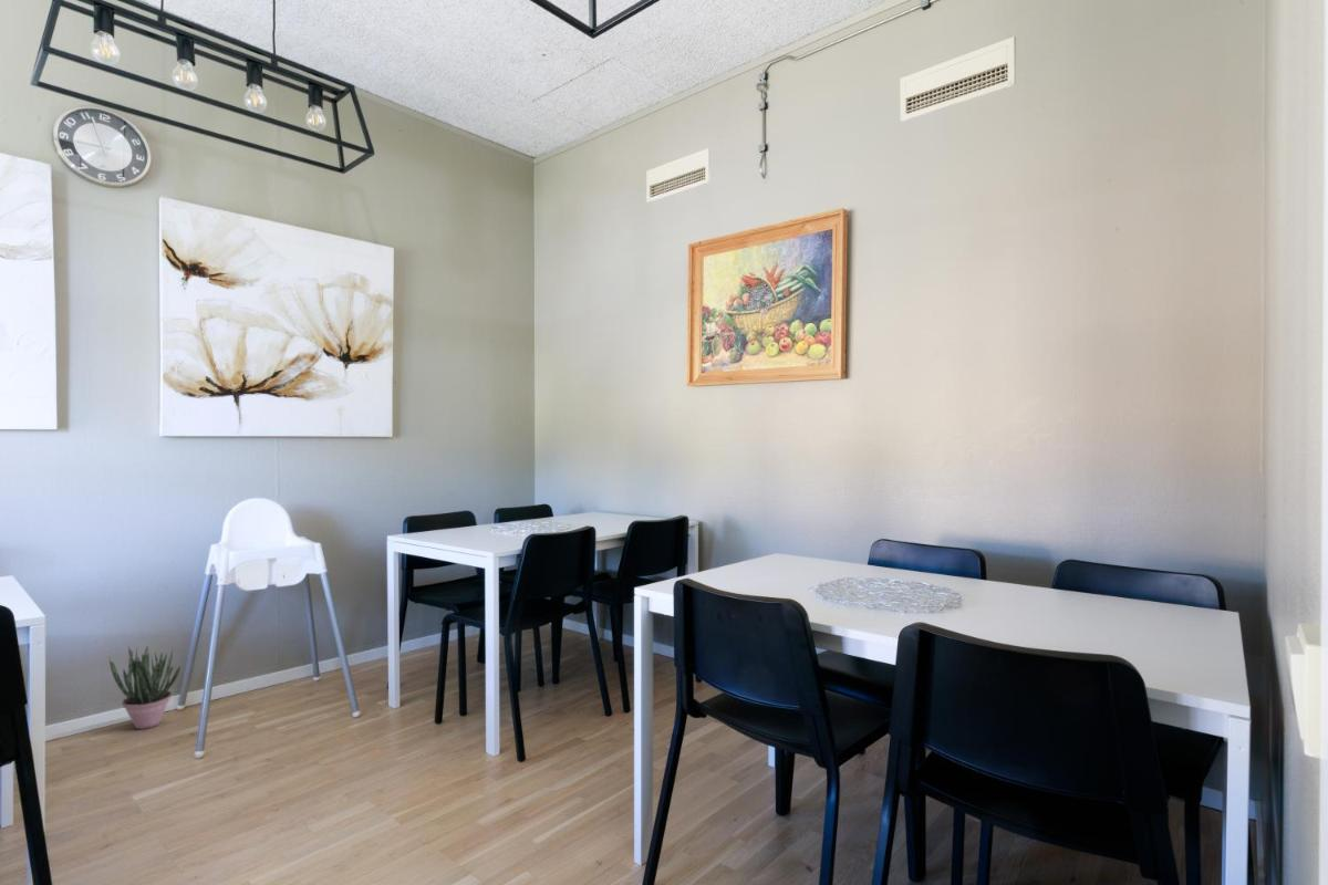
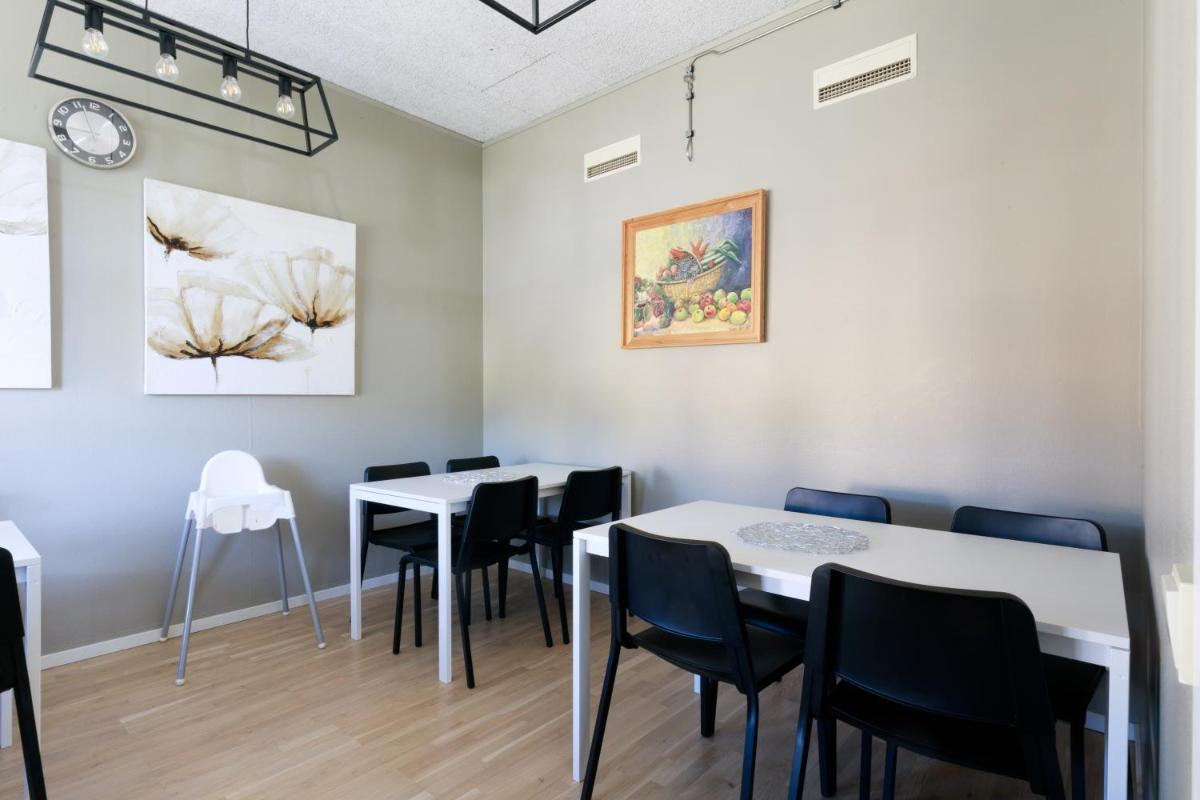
- potted plant [107,645,183,730]
